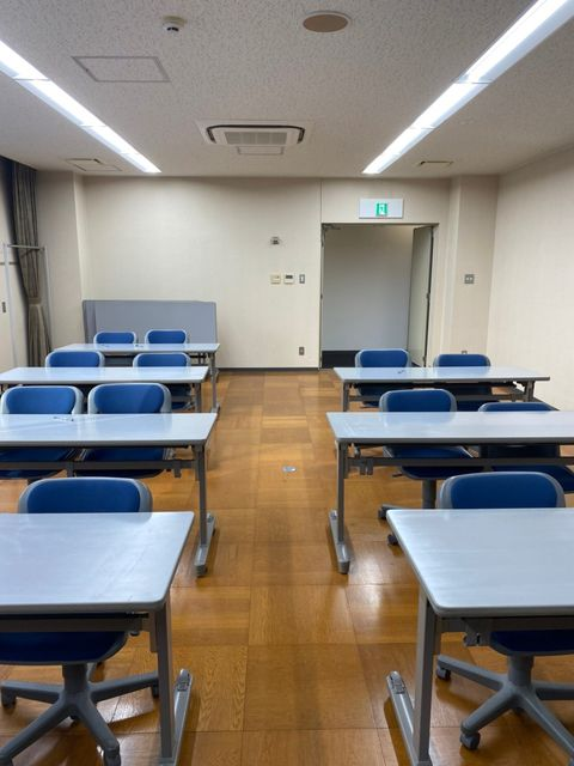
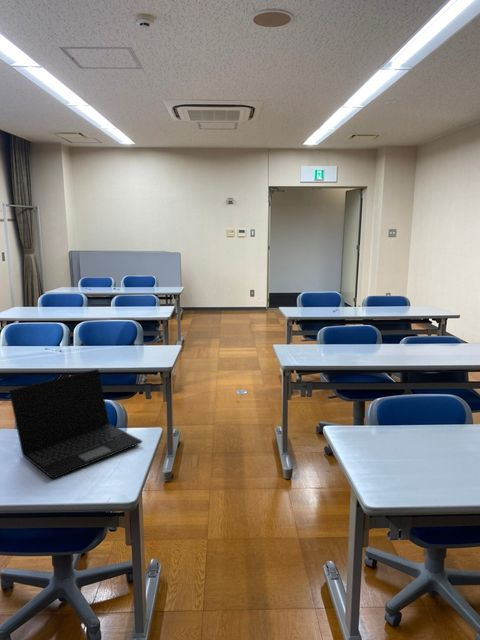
+ laptop [8,368,143,480]
